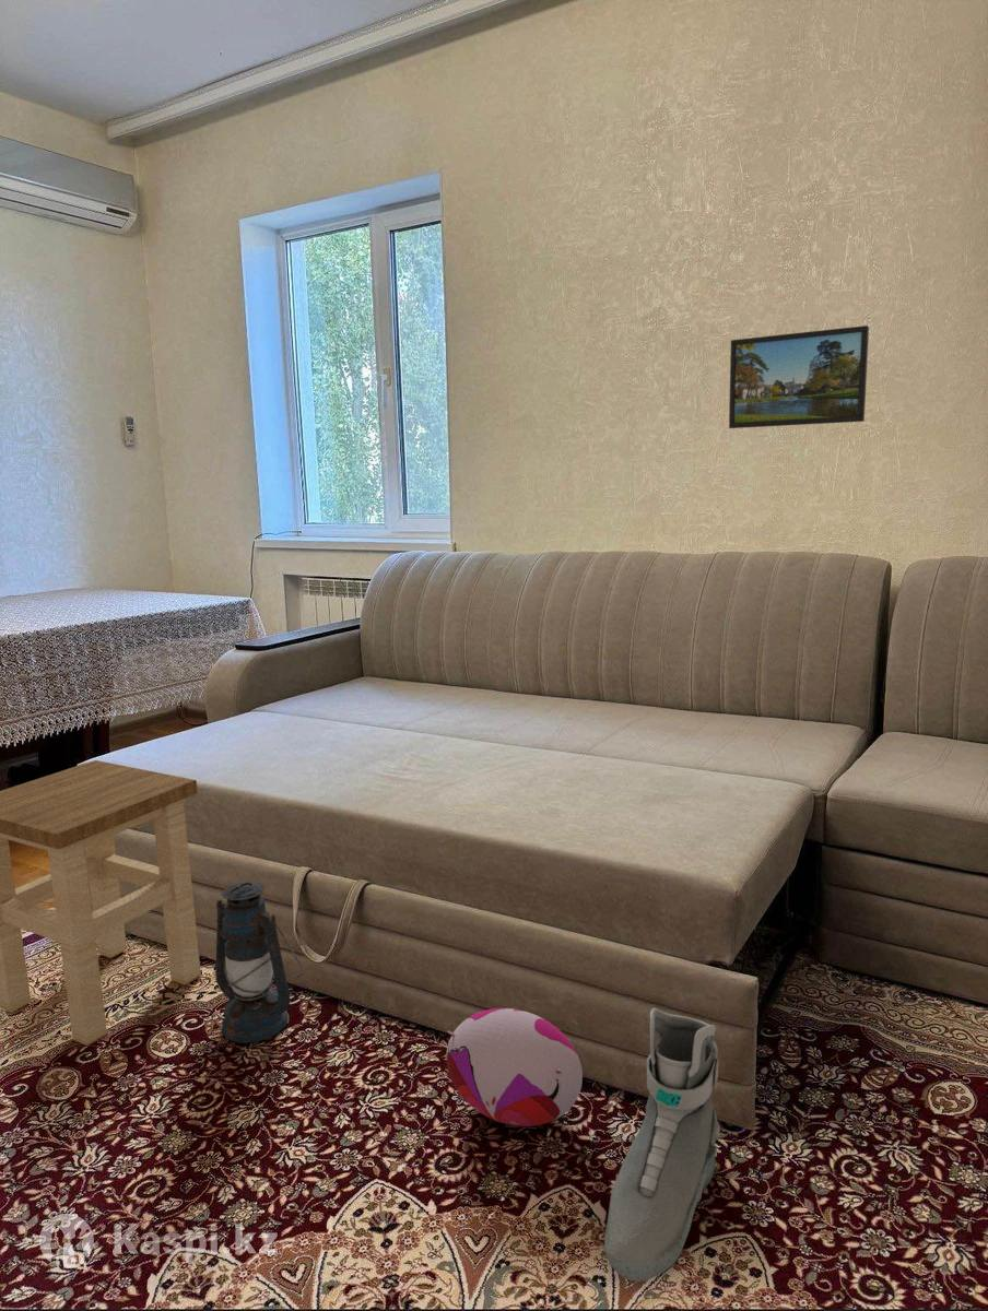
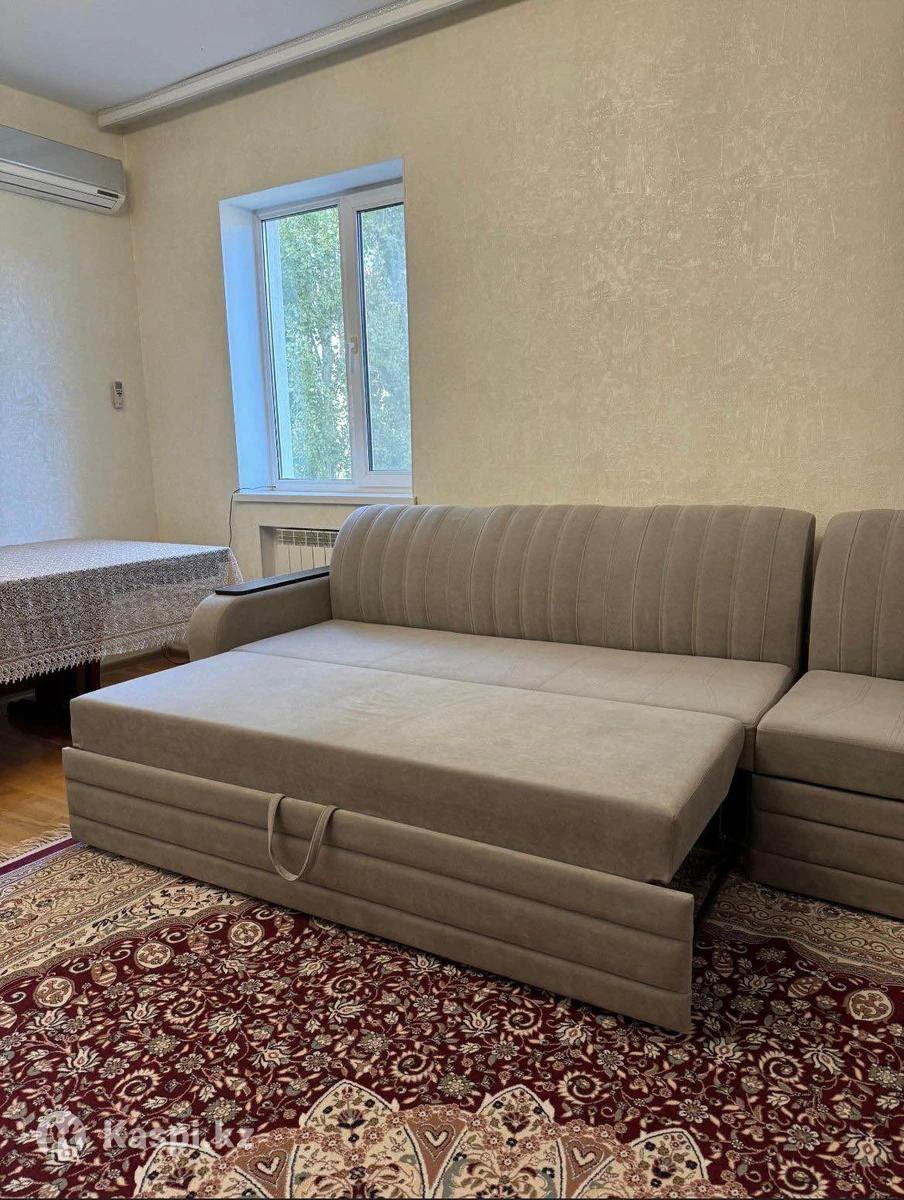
- sneaker [603,1007,720,1283]
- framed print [728,324,870,429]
- plush toy [445,1007,584,1127]
- stool [0,759,202,1047]
- lantern [214,881,304,1044]
